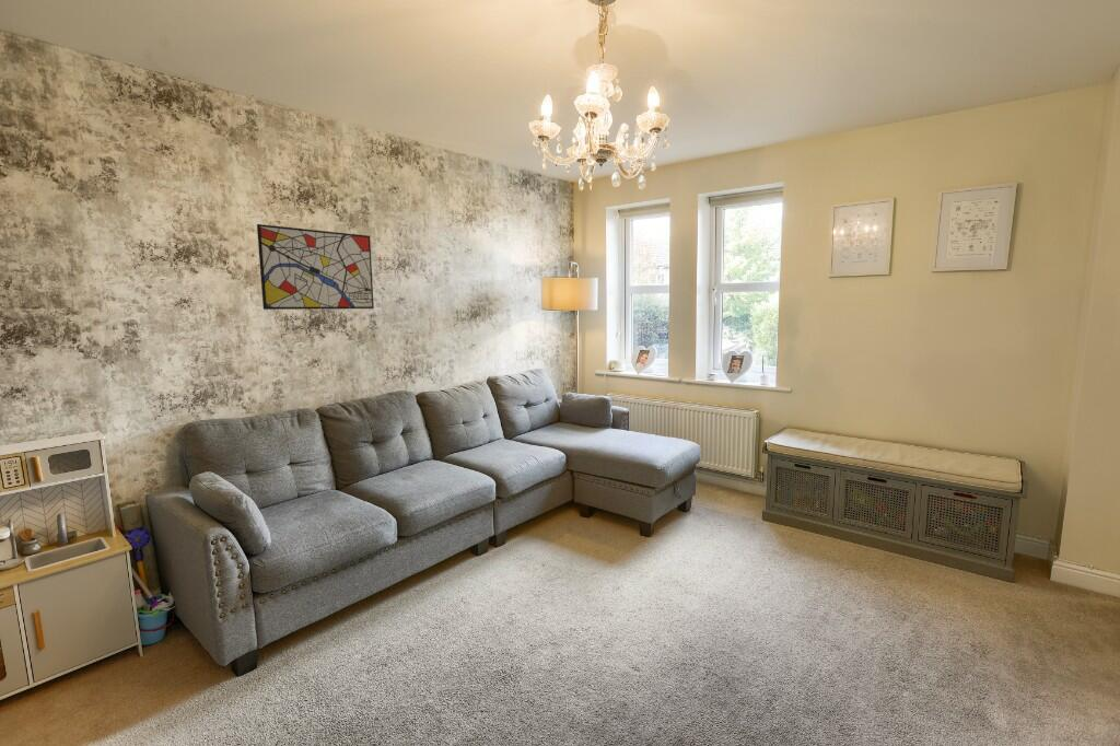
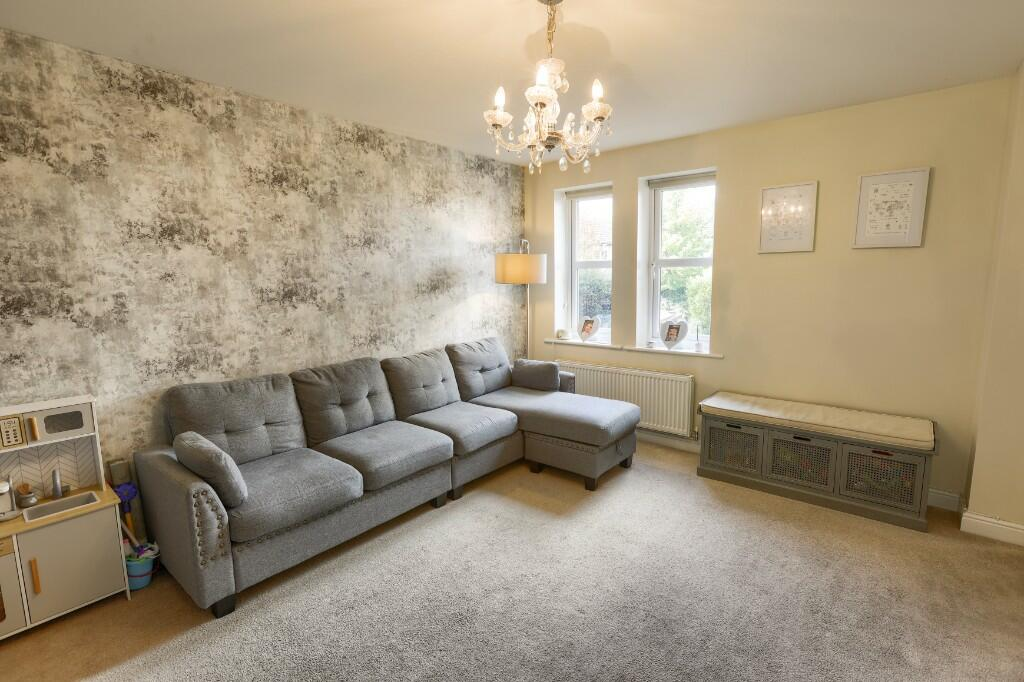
- wall art [256,223,375,311]
